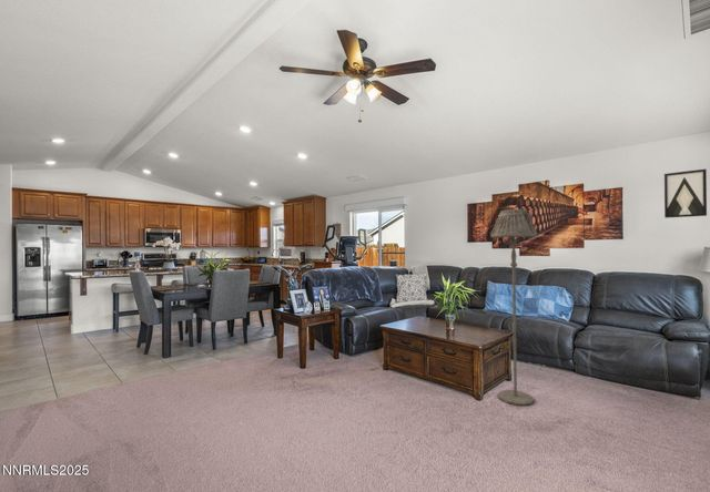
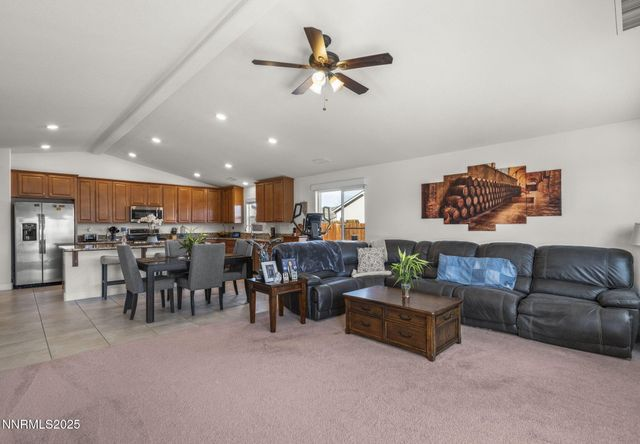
- floor lamp [490,208,538,407]
- wall art [663,168,708,219]
